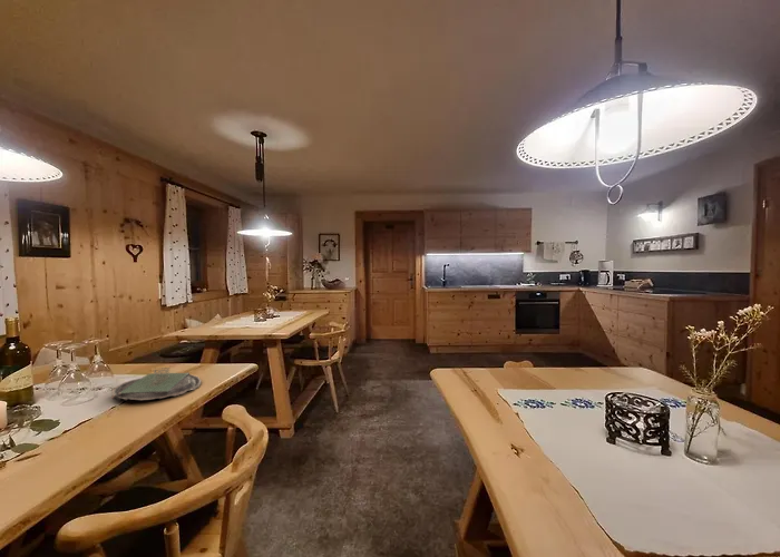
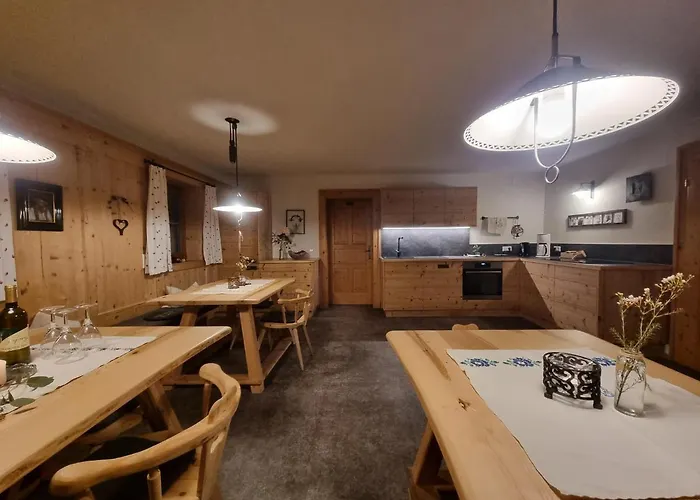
- plate [110,367,202,401]
